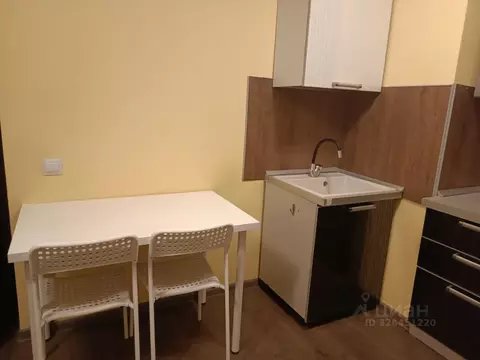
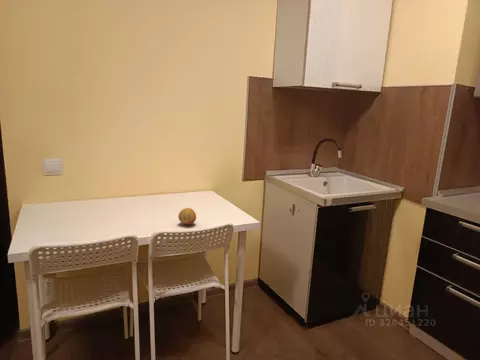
+ fruit [177,207,197,225]
